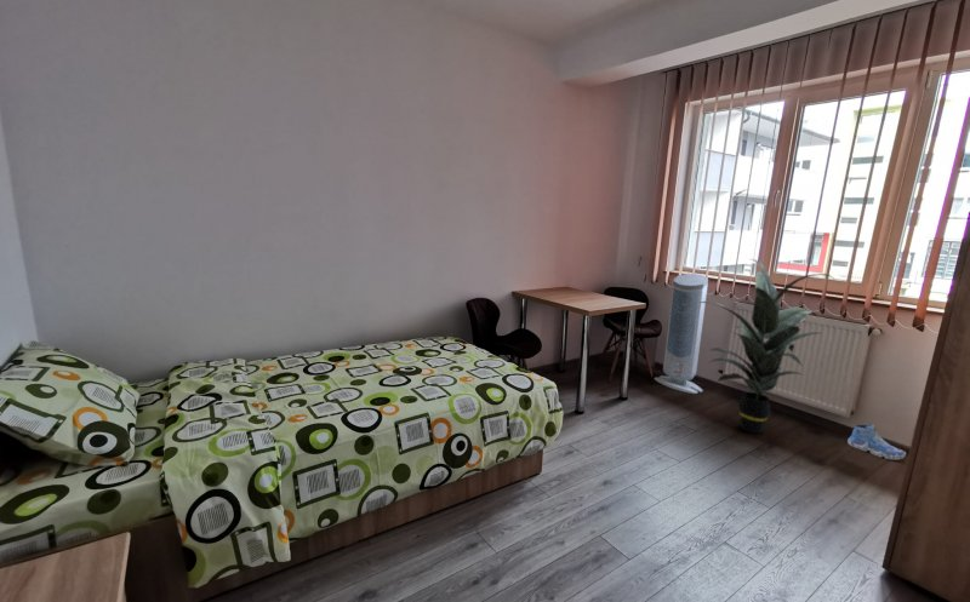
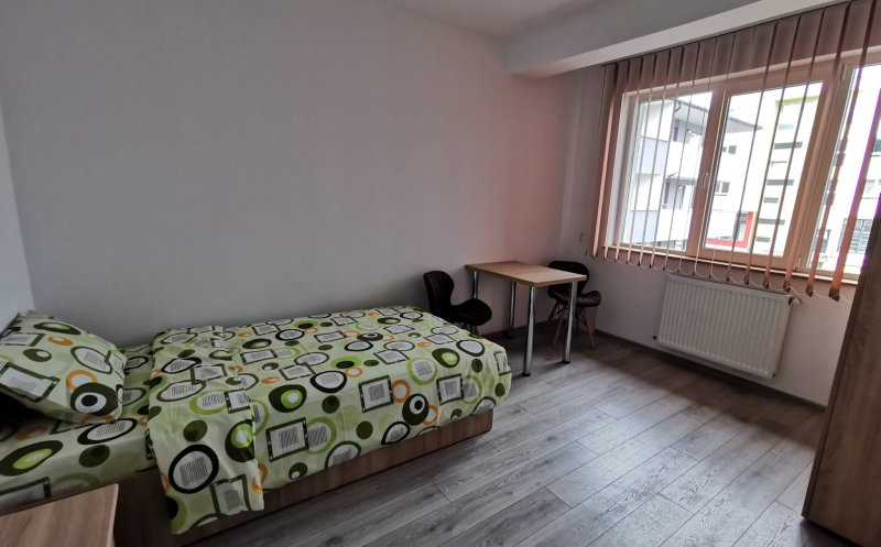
- shoe [846,423,907,461]
- indoor plant [701,258,838,435]
- air purifier [654,273,709,395]
